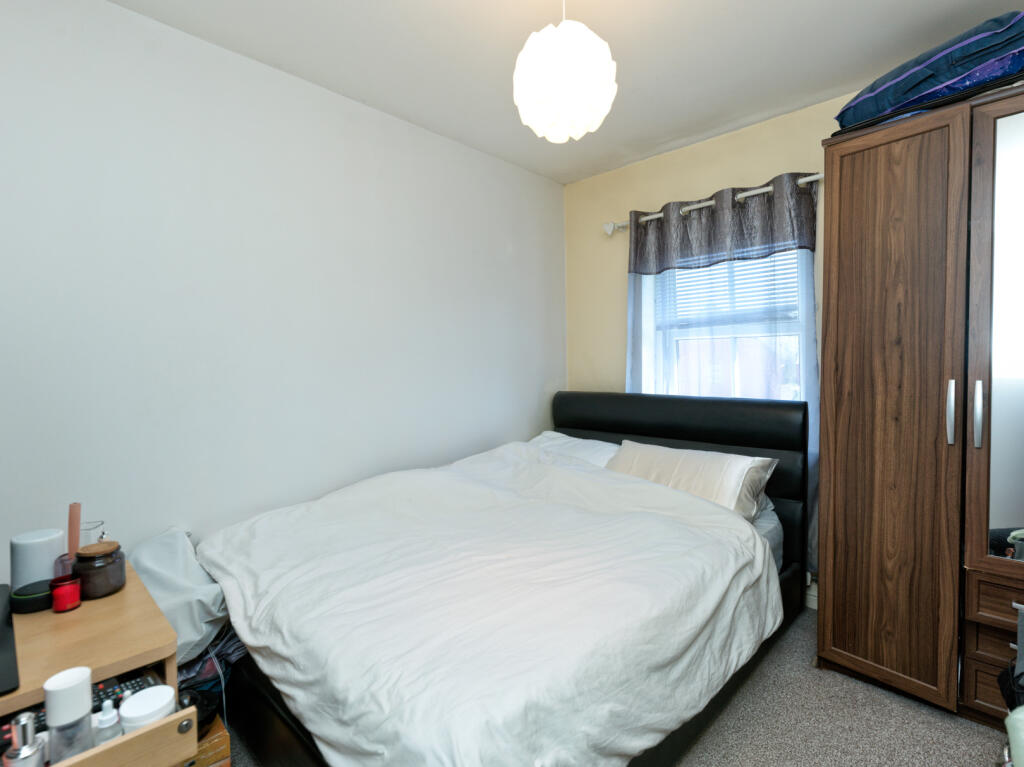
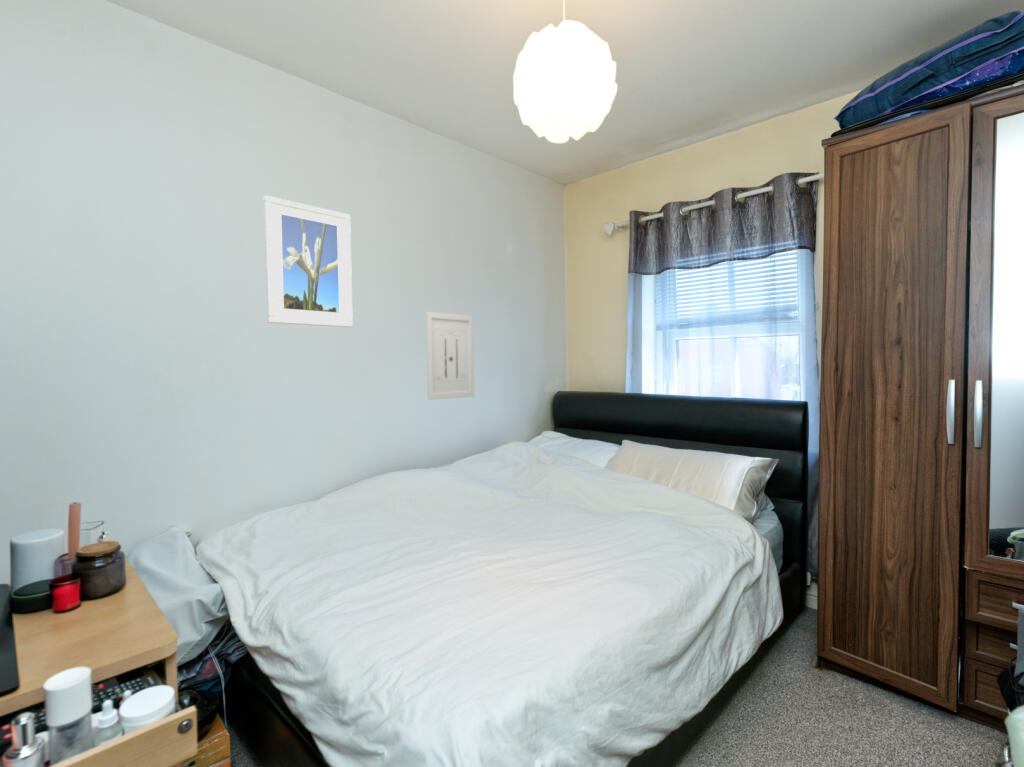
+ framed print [263,194,354,328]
+ wall art [425,311,475,401]
